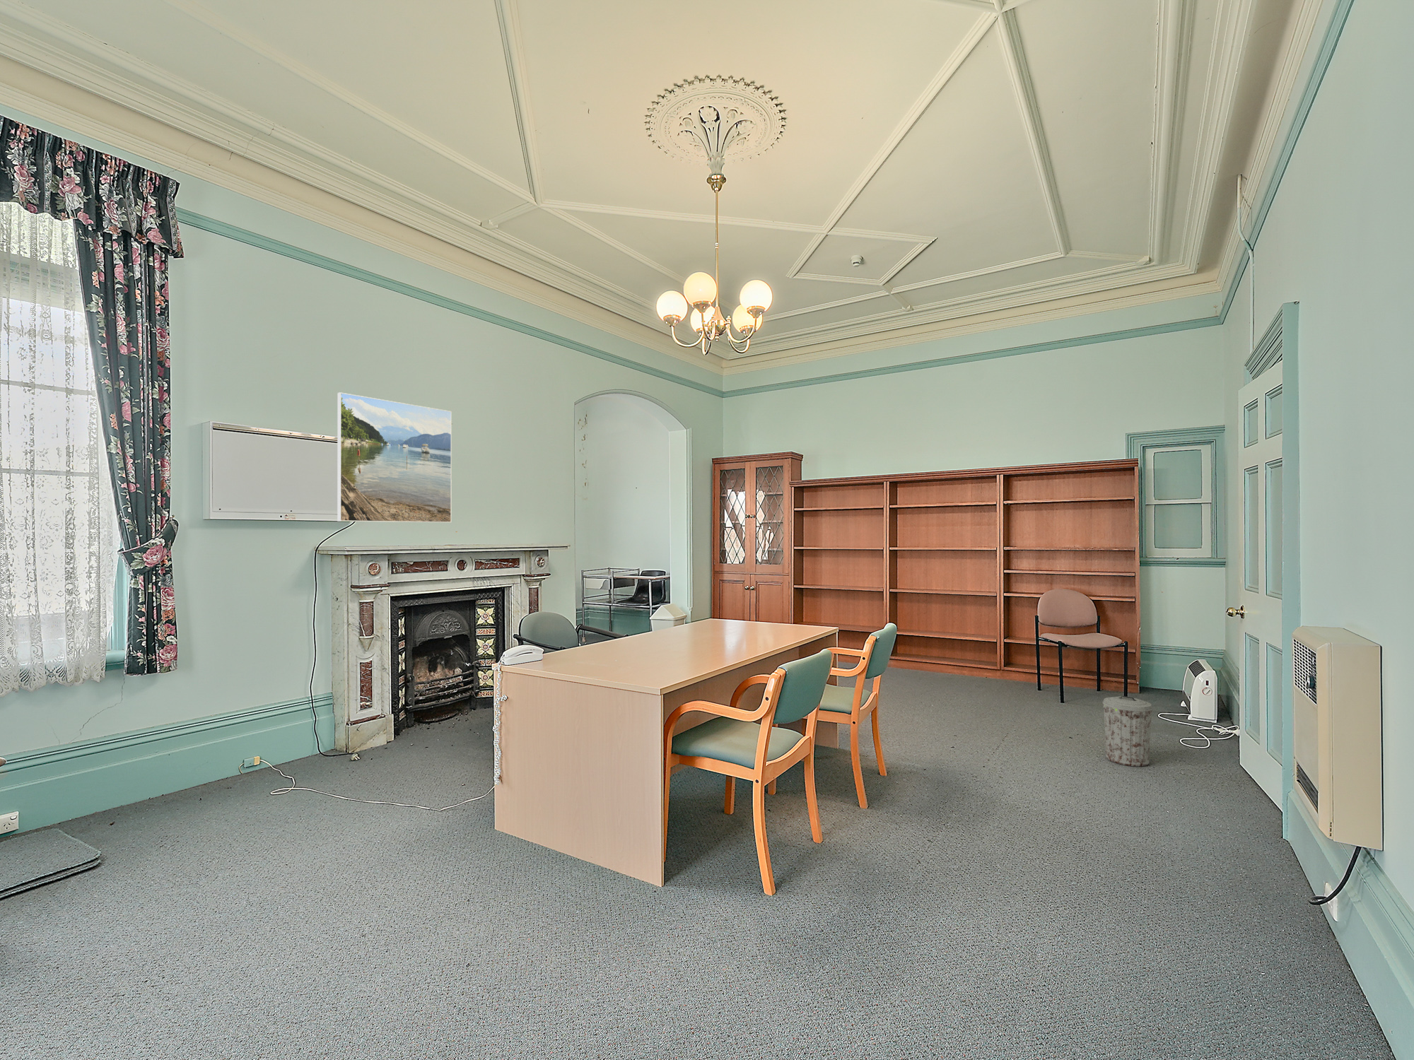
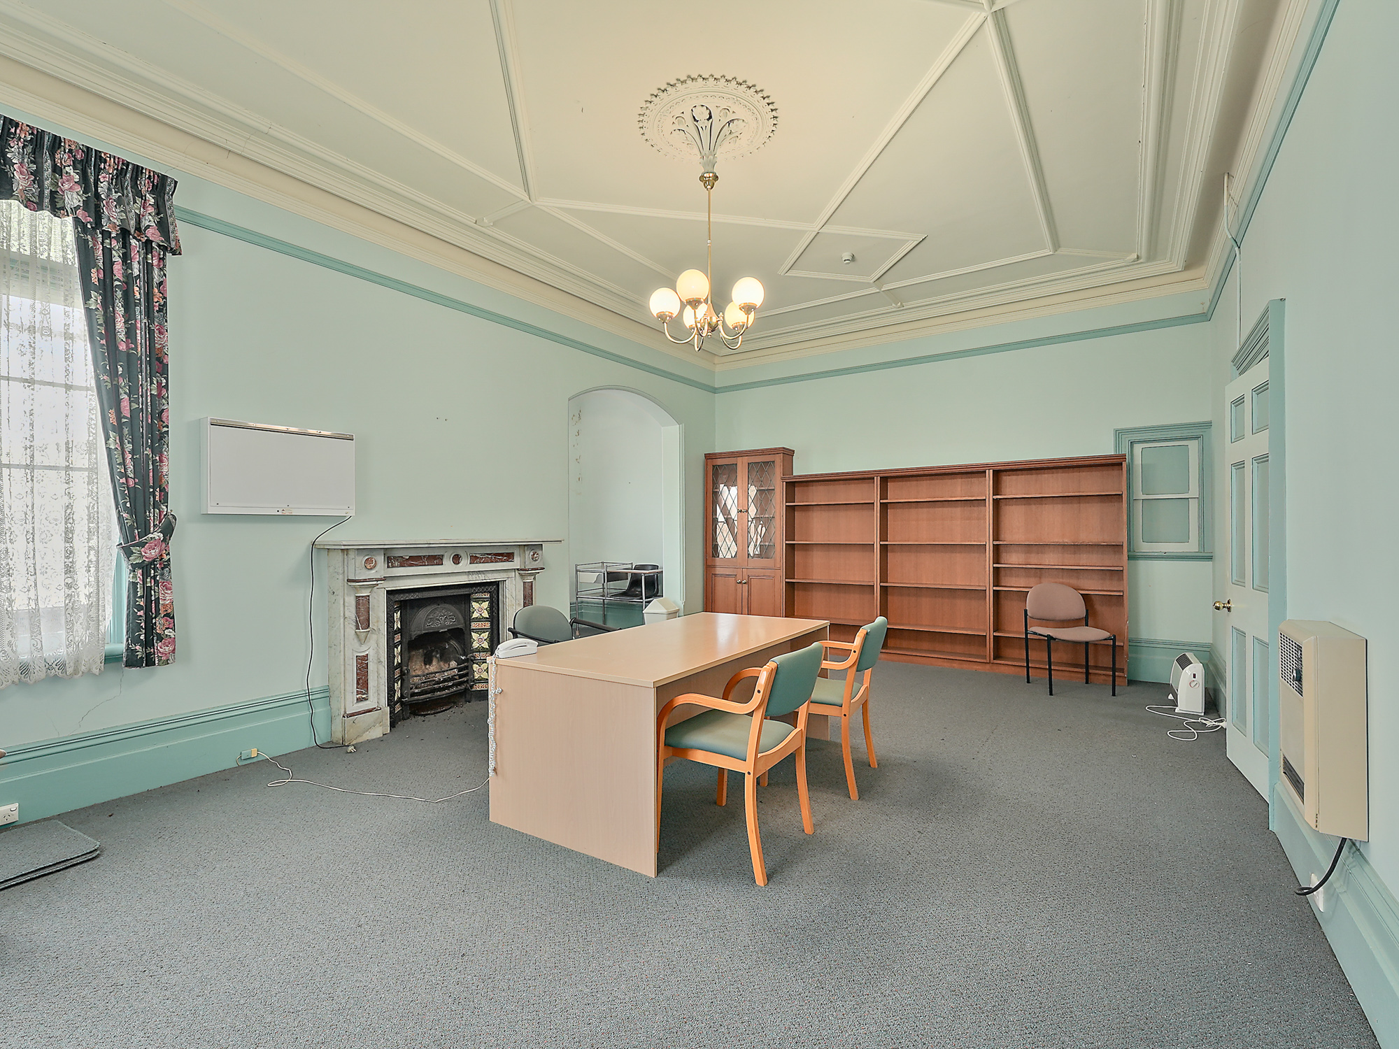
- trash can [1102,696,1153,767]
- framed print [336,392,452,523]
